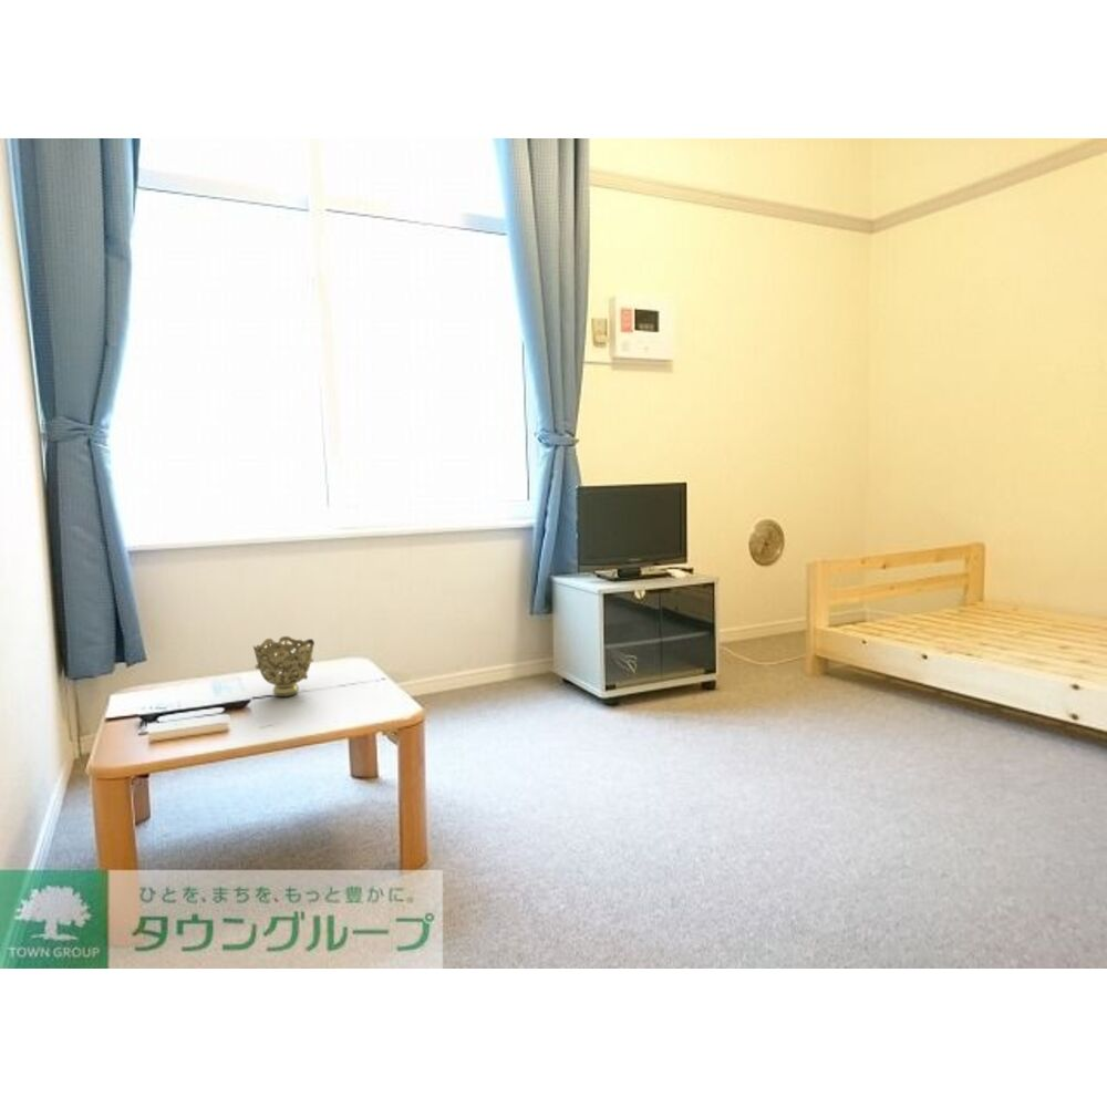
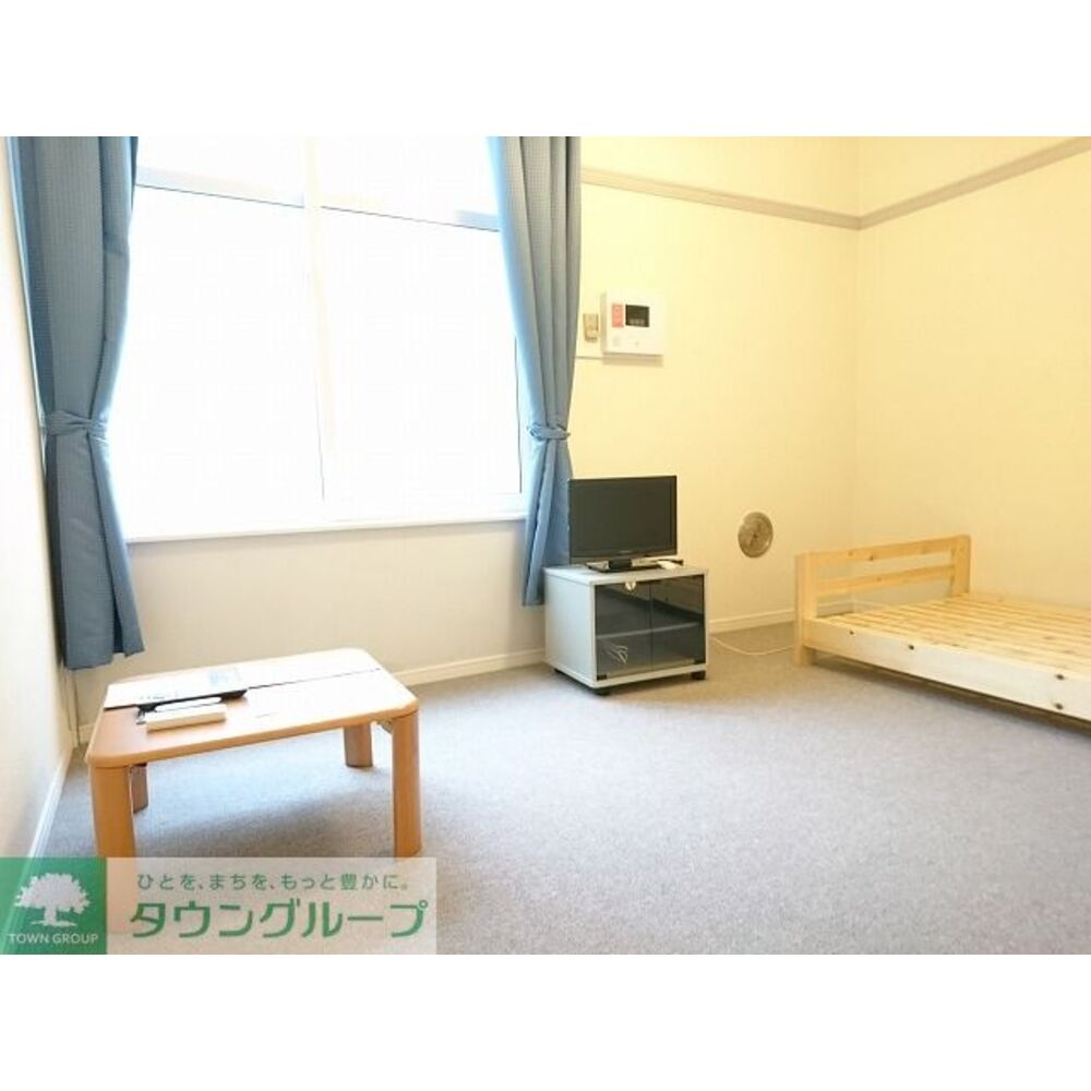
- decorative bowl [252,635,315,697]
